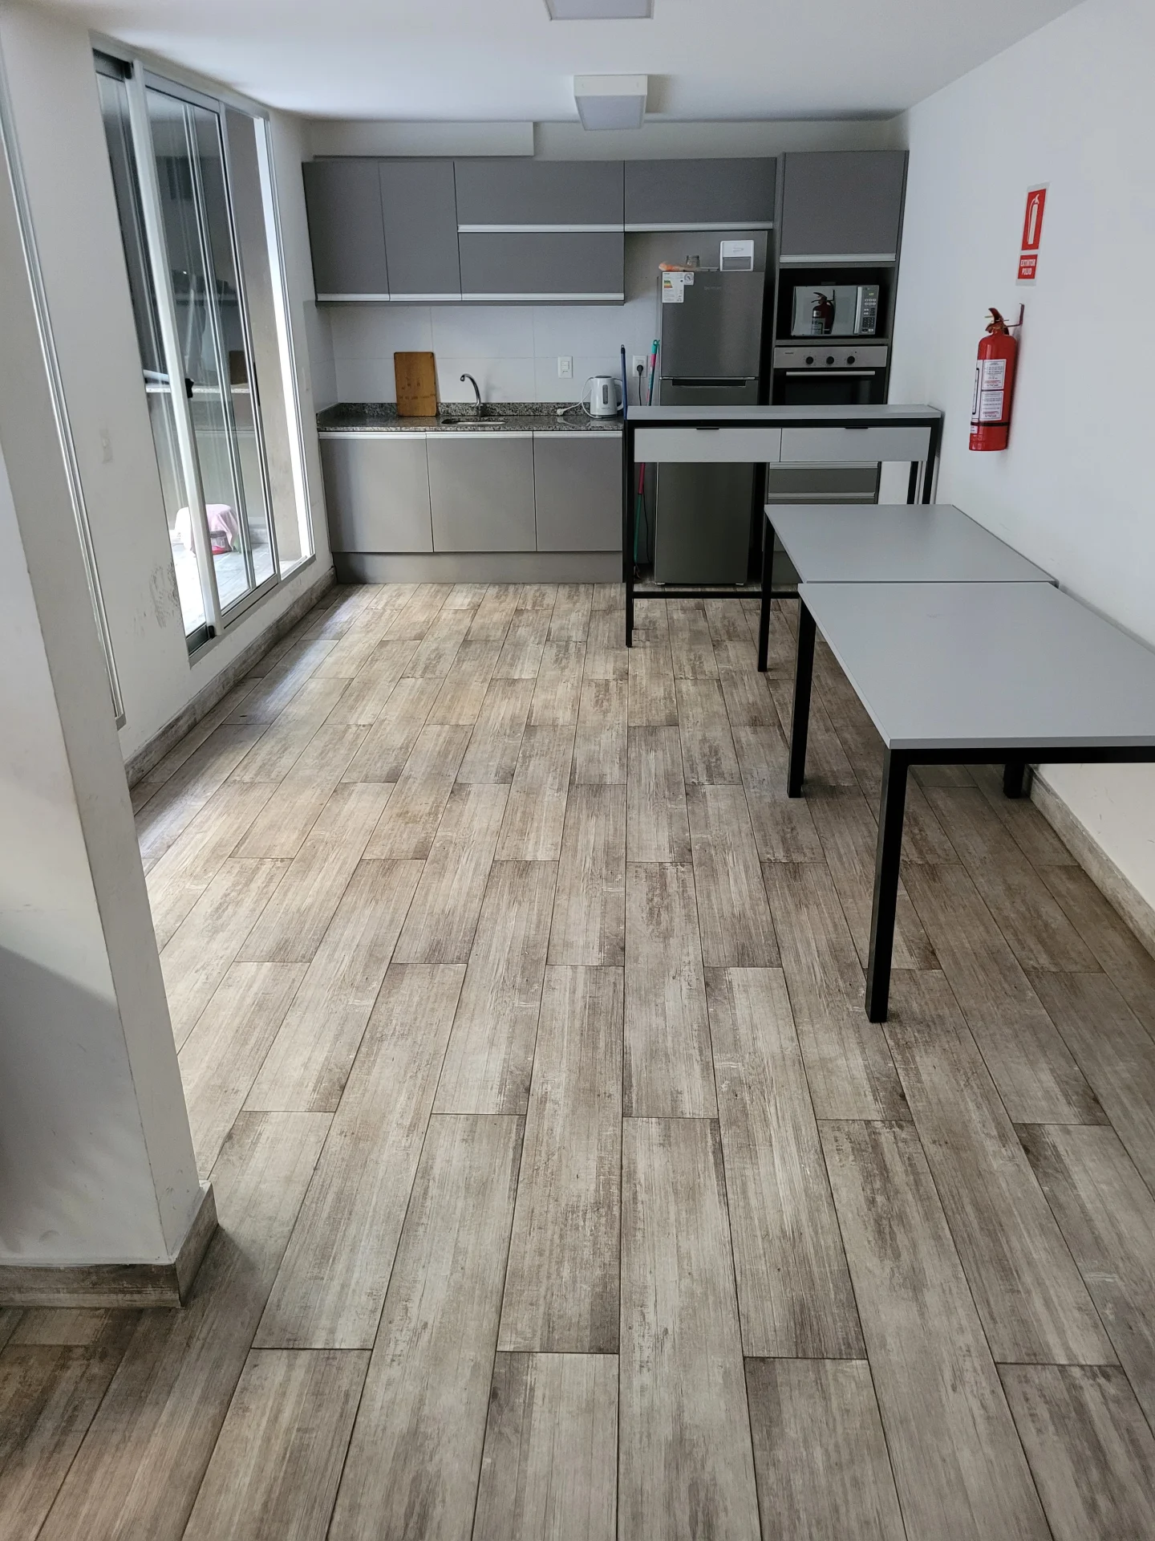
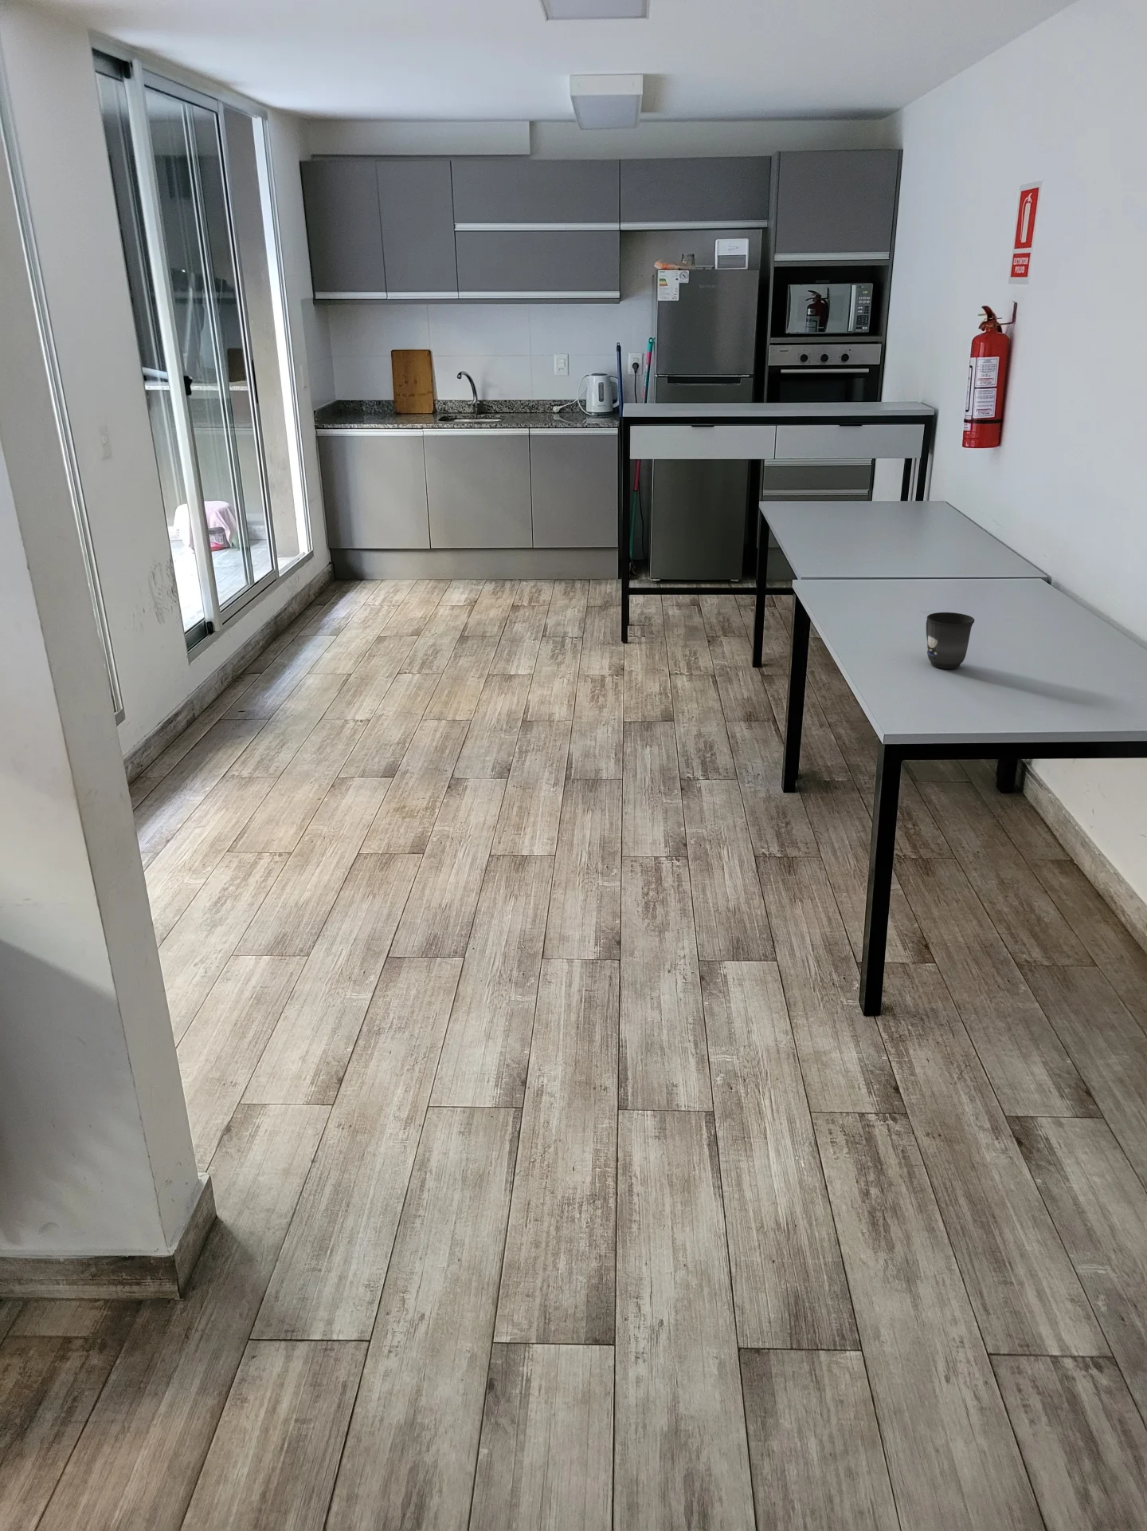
+ mug [925,611,975,670]
